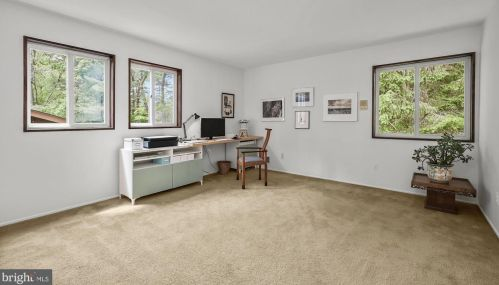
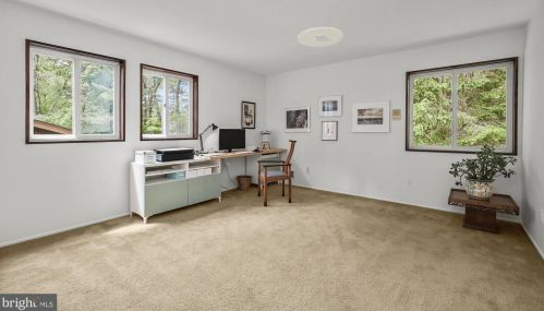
+ ceiling light [297,26,343,48]
